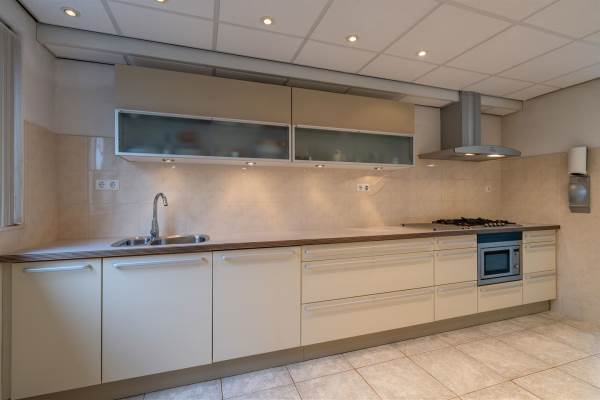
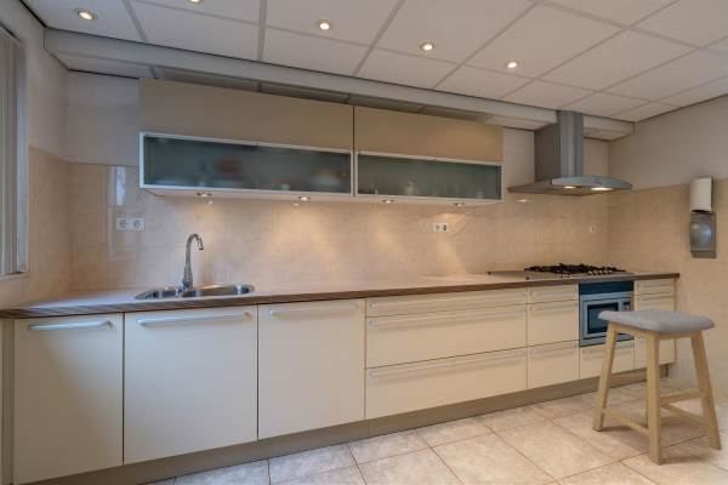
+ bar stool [591,307,723,466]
